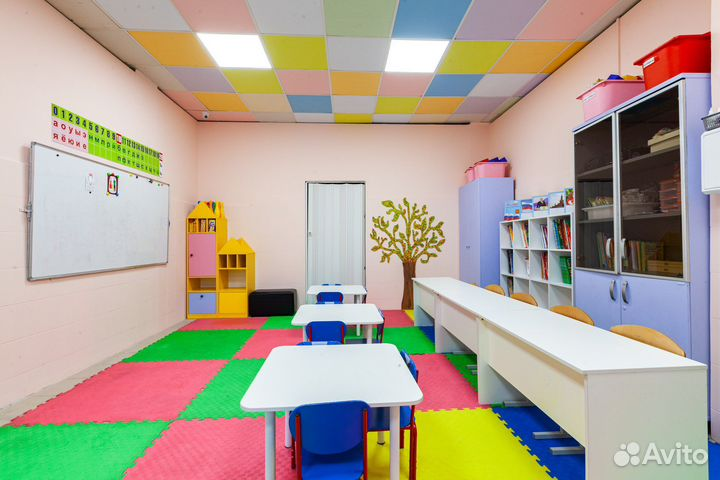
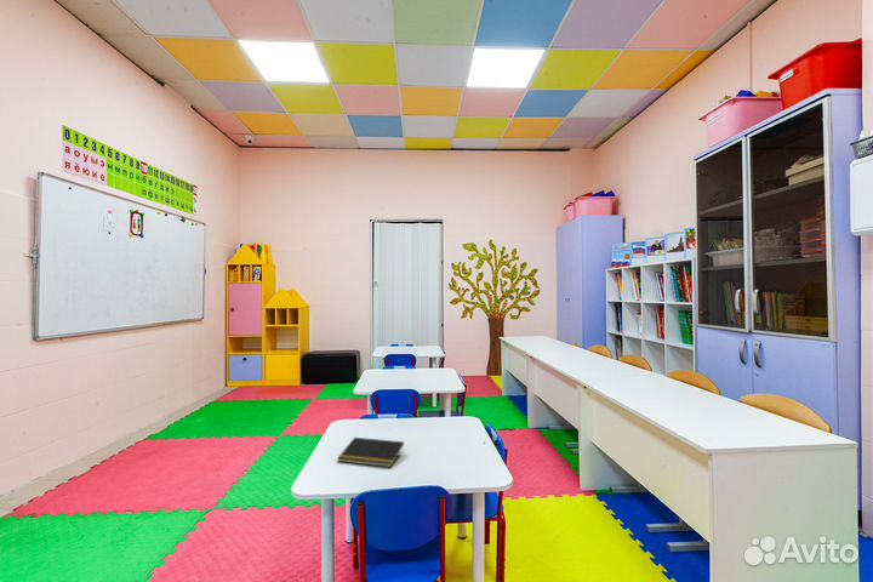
+ notepad [336,436,405,468]
